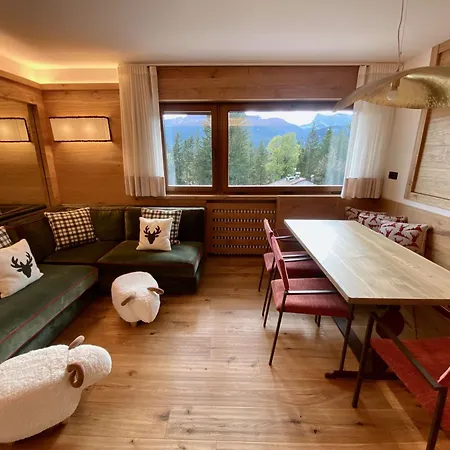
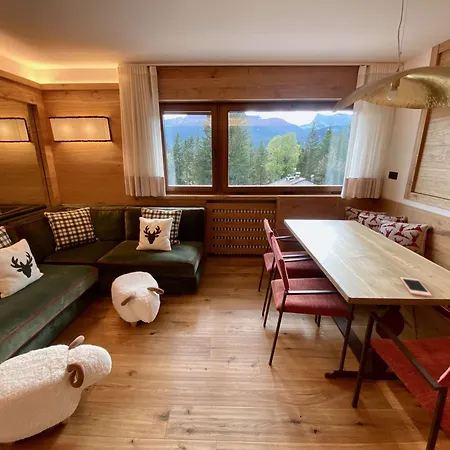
+ cell phone [399,276,433,298]
